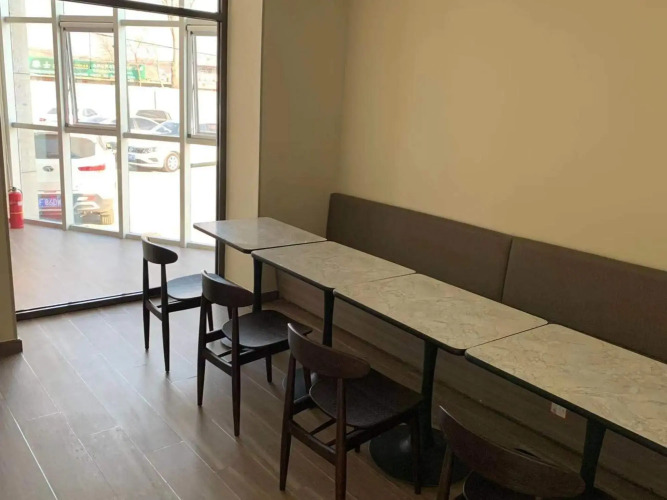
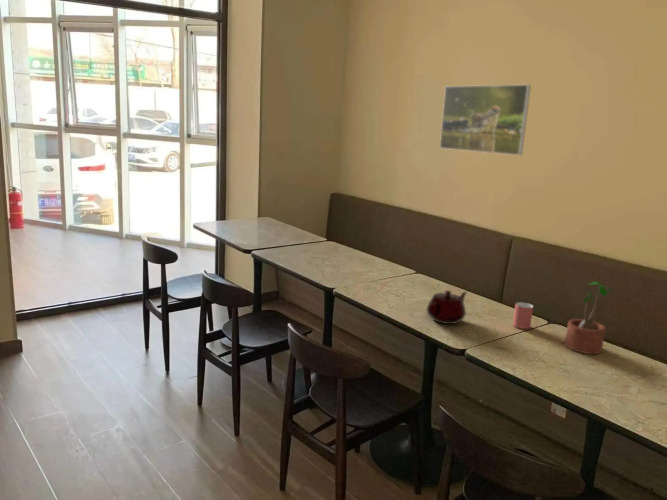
+ teapot [426,289,468,325]
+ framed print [439,84,532,156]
+ potted plant [564,281,616,355]
+ cup [512,301,534,330]
